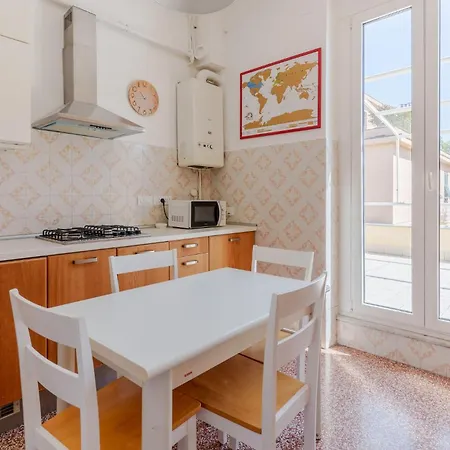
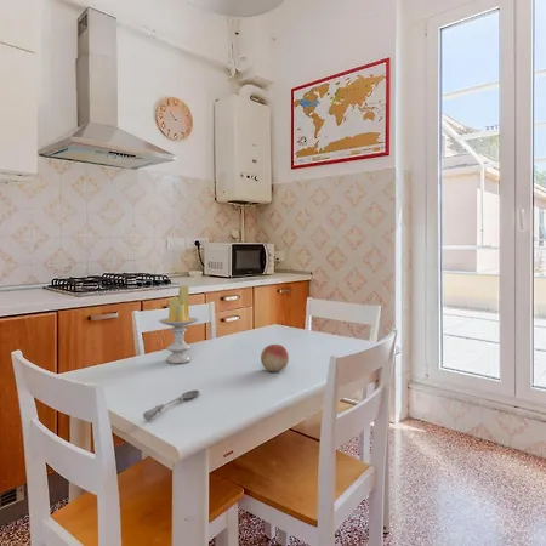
+ soupspoon [142,389,200,421]
+ fruit [260,343,290,372]
+ candle [158,284,199,364]
